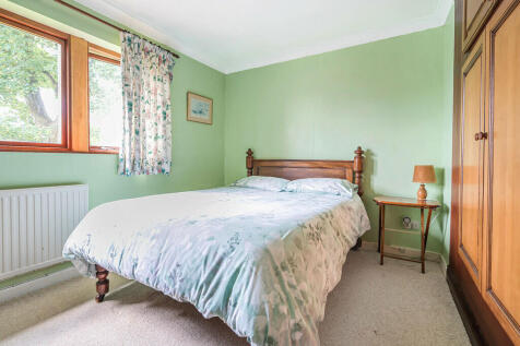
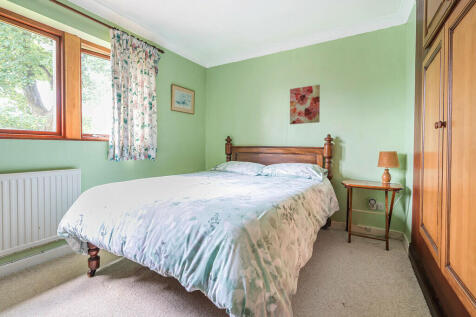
+ wall art [289,84,321,125]
